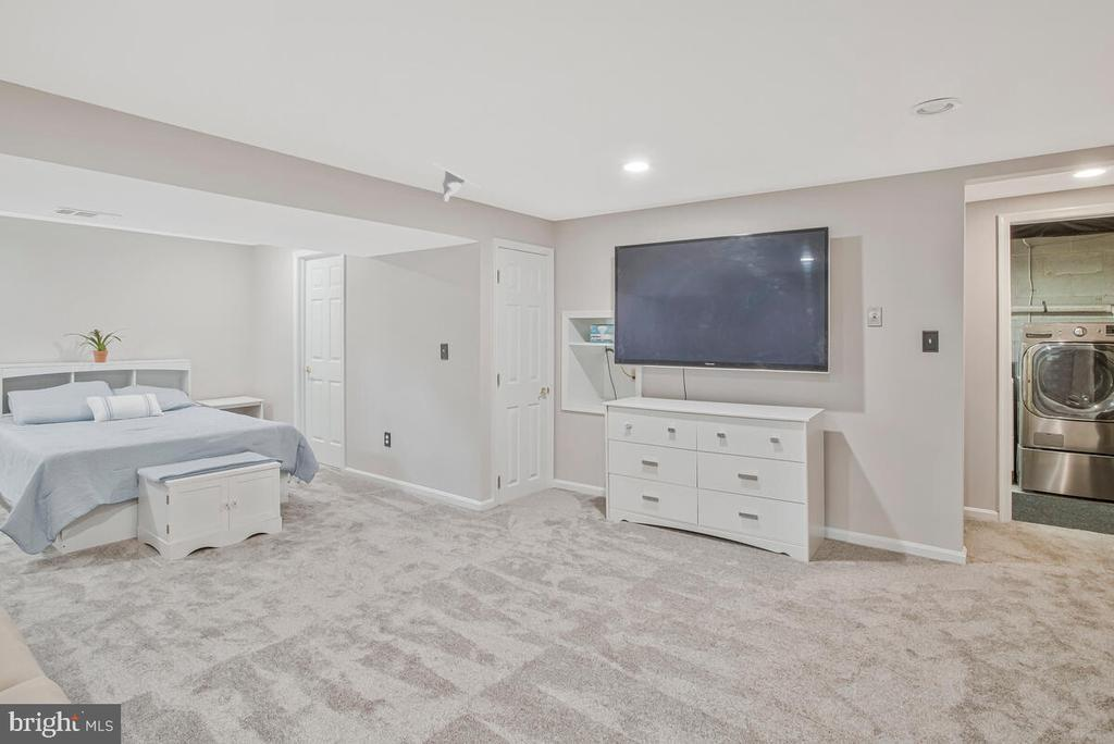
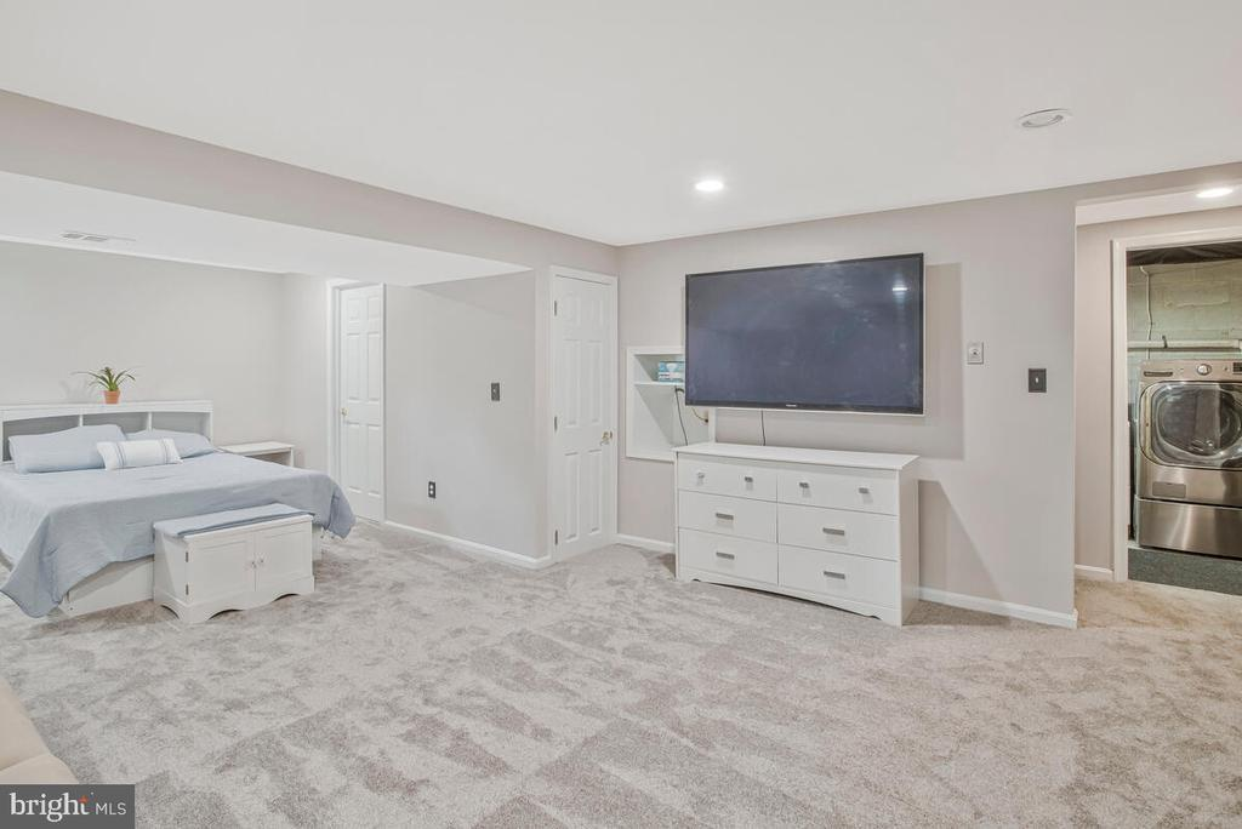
- recessed light [434,163,480,202]
